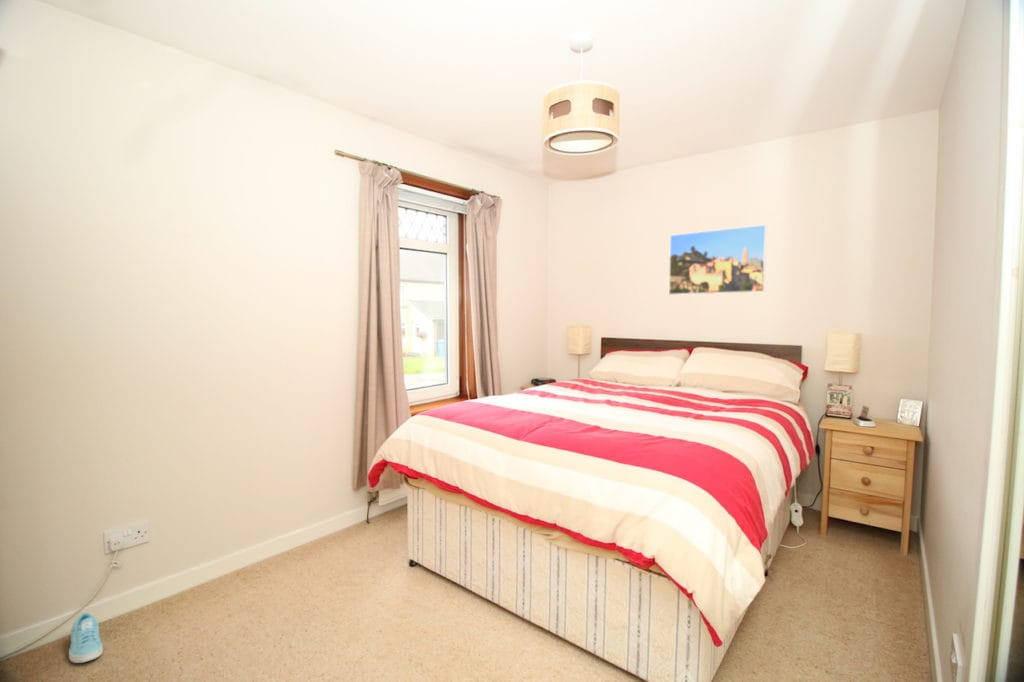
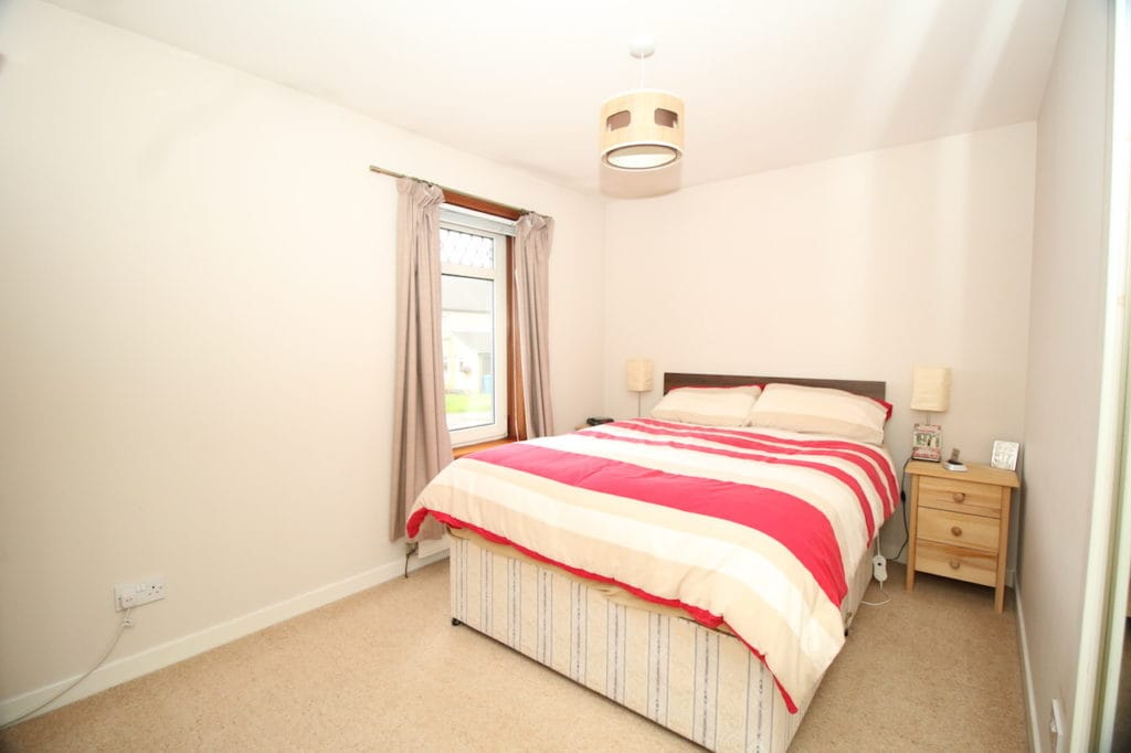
- sneaker [68,611,104,664]
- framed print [668,223,768,296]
